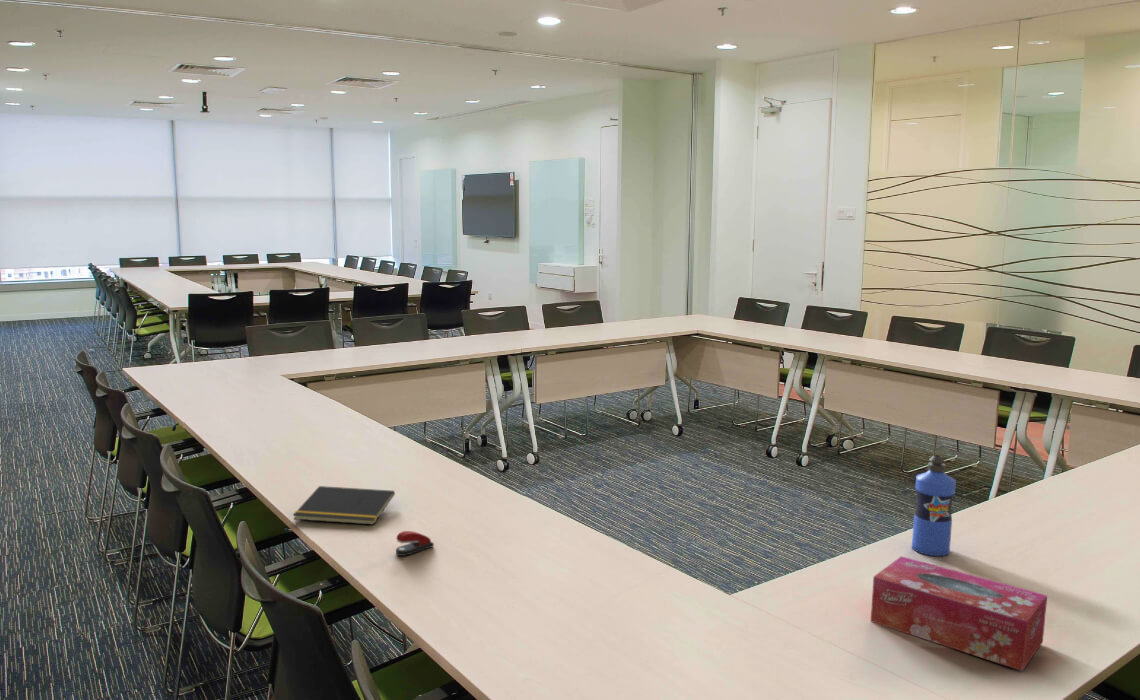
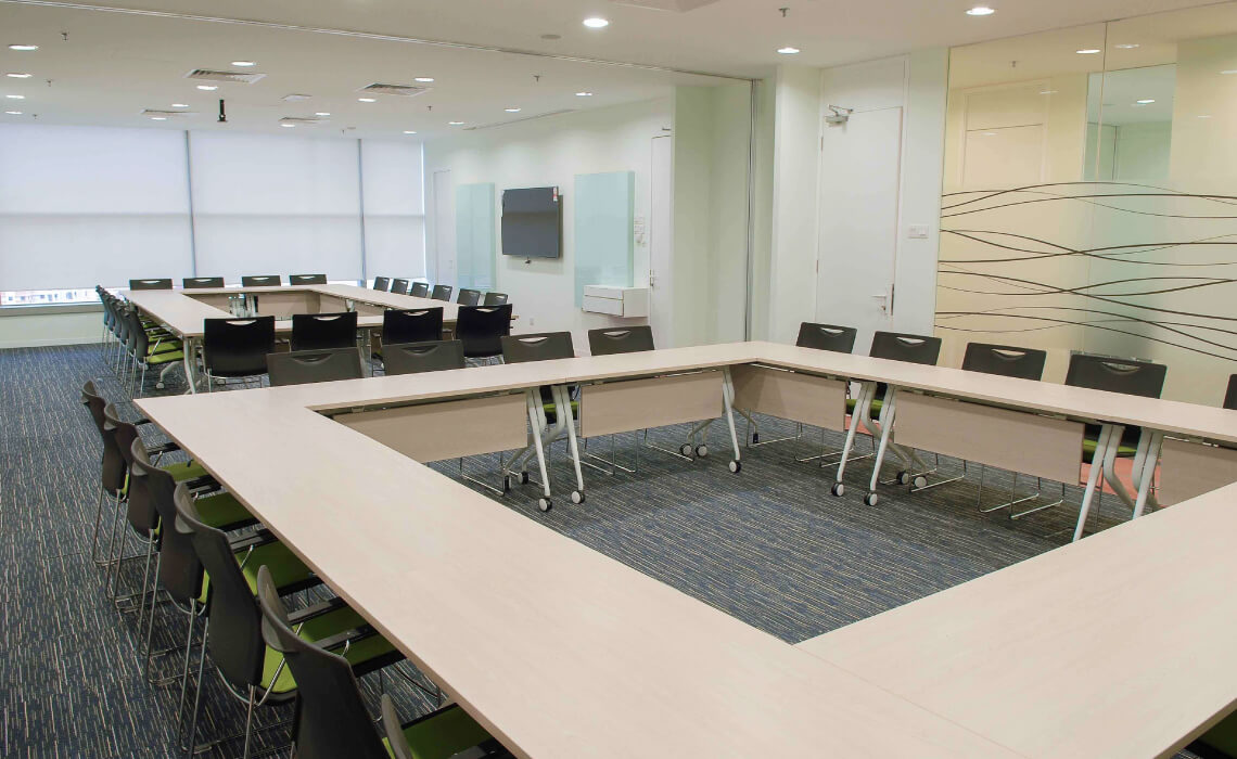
- water bottle [911,454,957,557]
- stapler [395,530,435,557]
- tissue box [870,555,1048,672]
- notepad [292,485,396,526]
